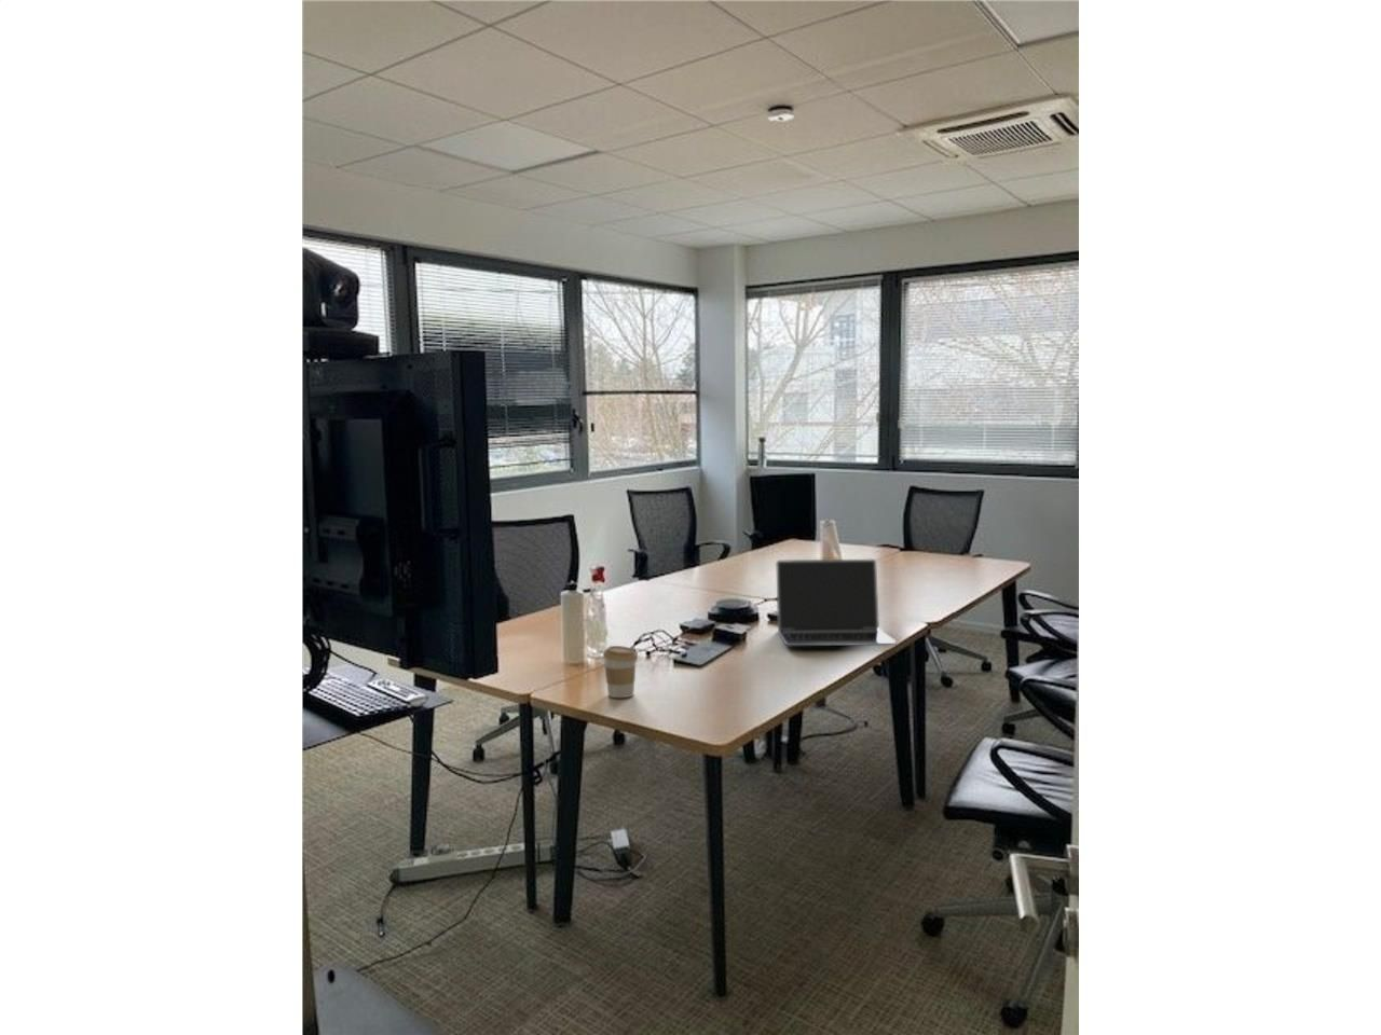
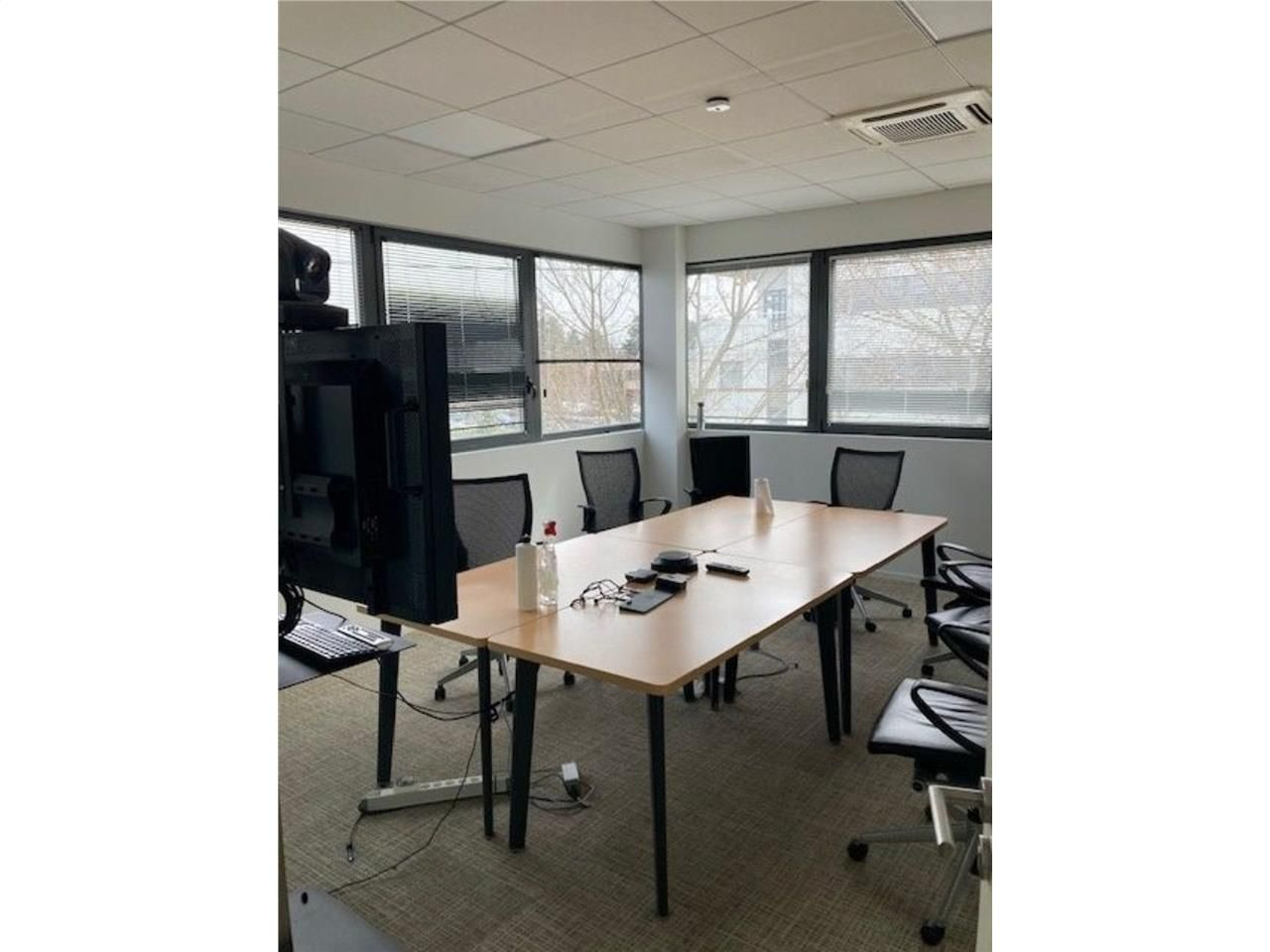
- coffee cup [602,645,638,699]
- laptop [774,559,897,647]
